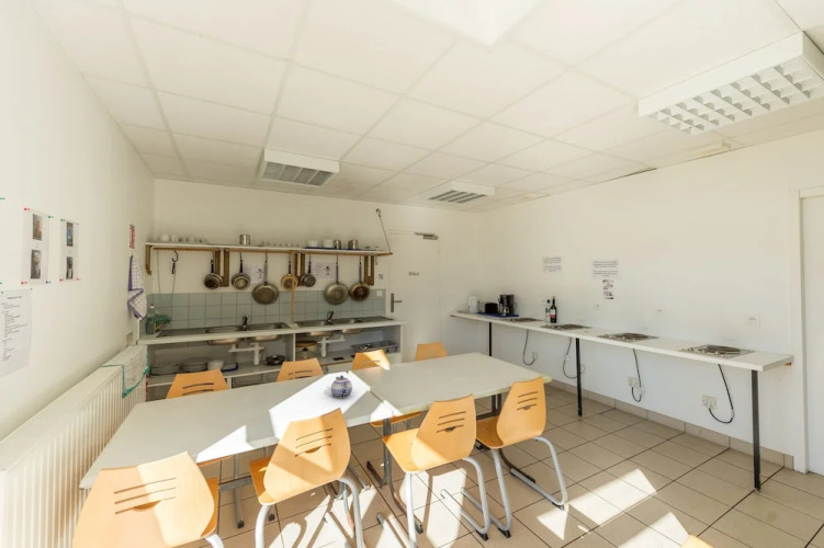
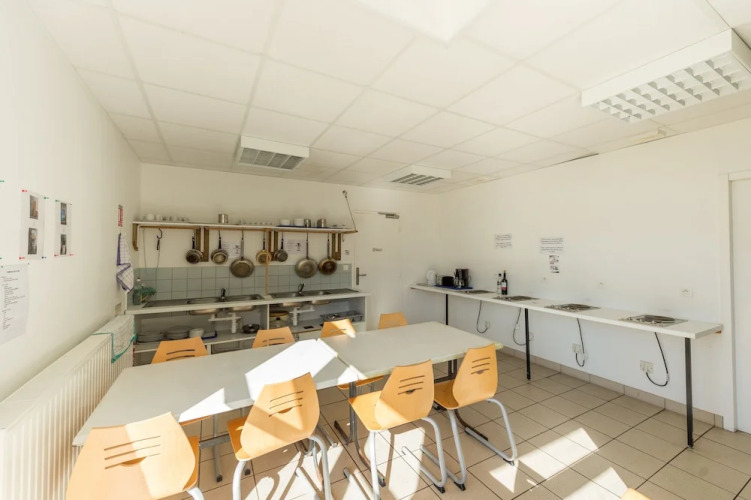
- teapot [330,375,353,399]
